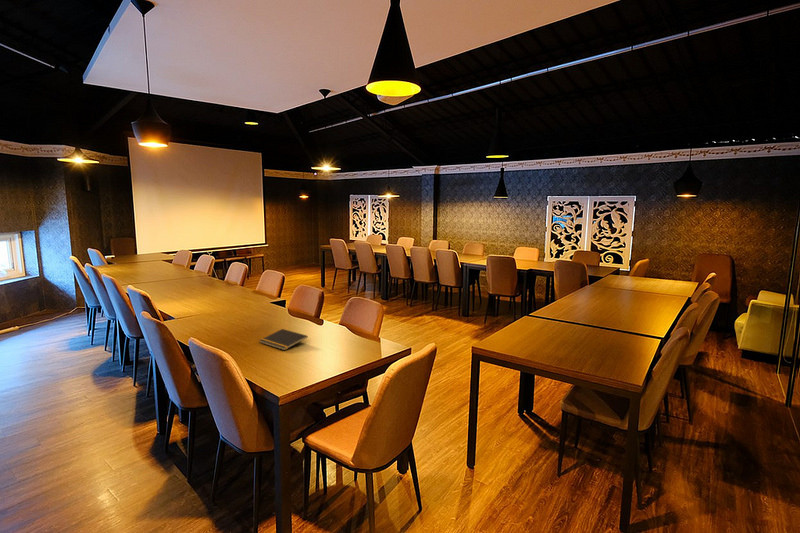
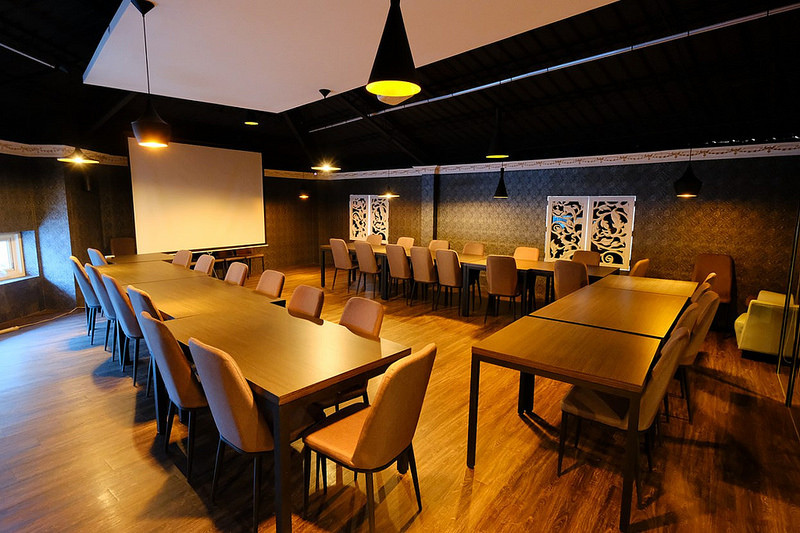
- notepad [258,328,309,351]
